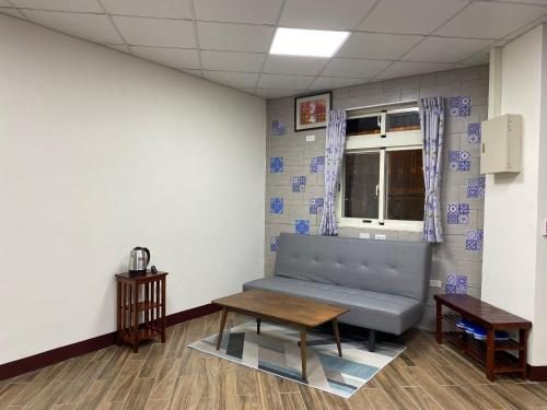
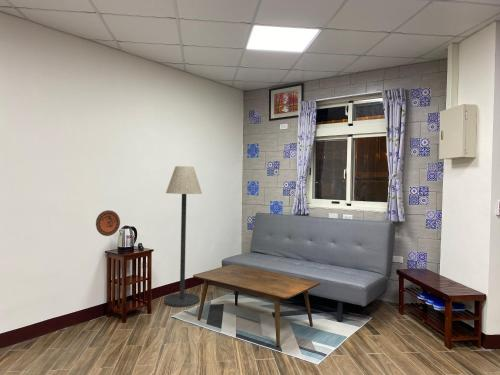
+ floor lamp [163,165,203,308]
+ decorative plate [95,209,121,237]
